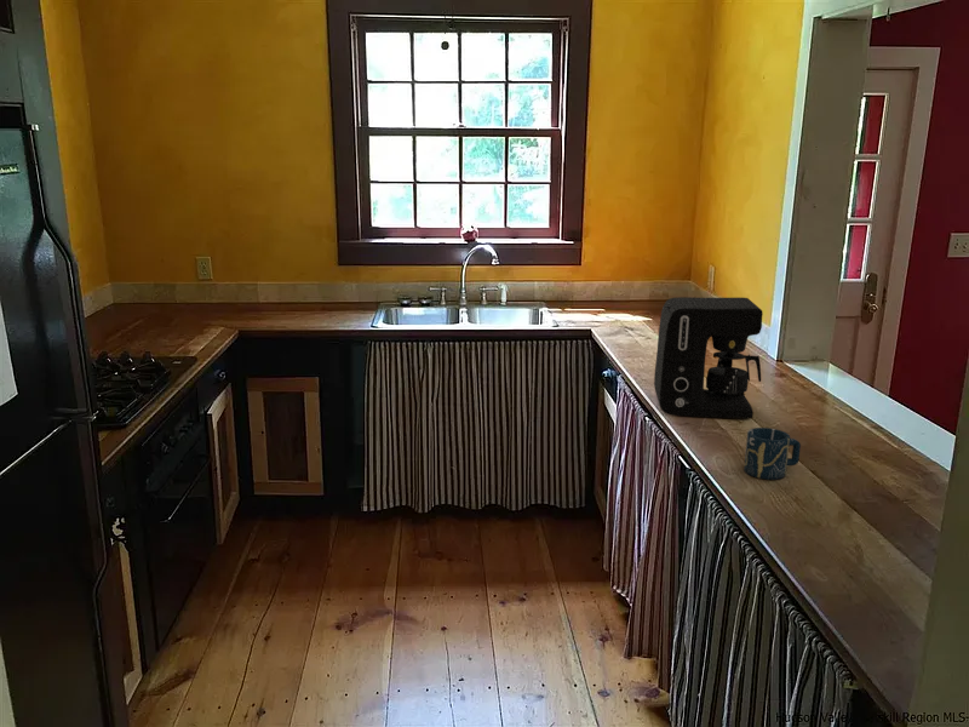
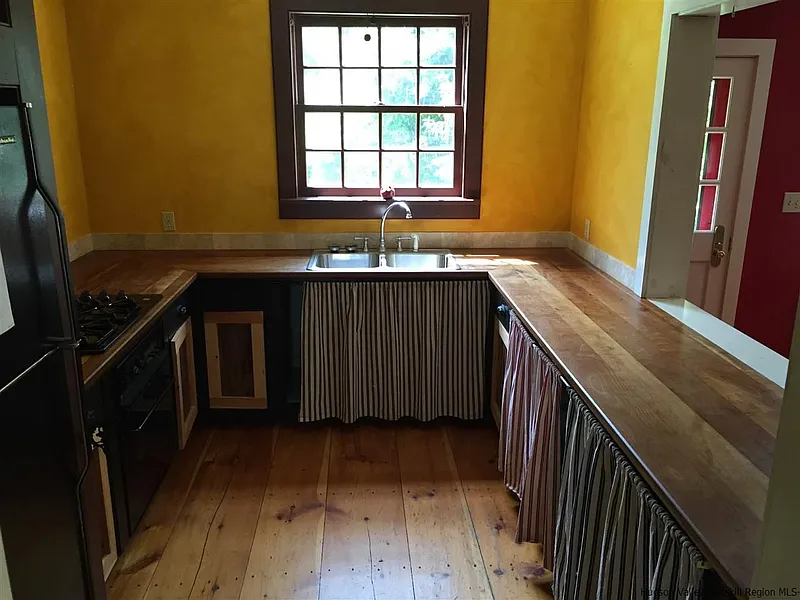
- coffee maker [653,296,764,419]
- cup [742,427,802,481]
